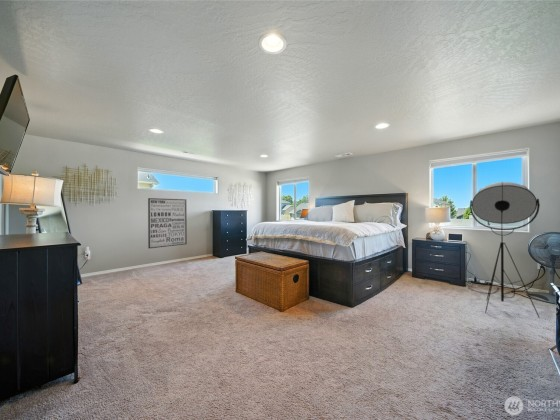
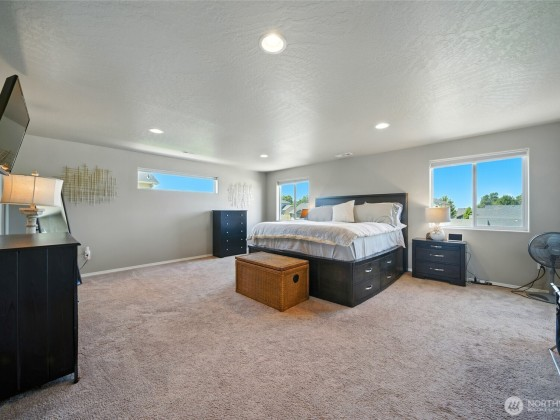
- wall art [147,197,188,249]
- floor lamp [467,181,541,319]
